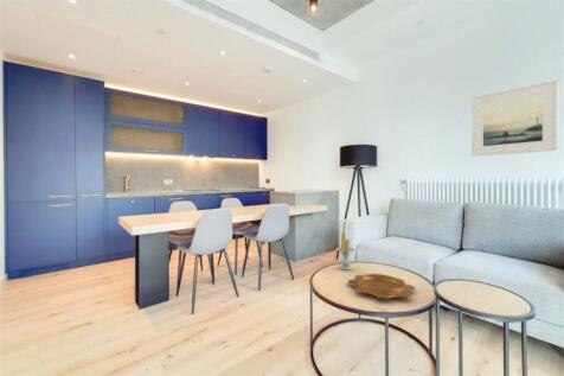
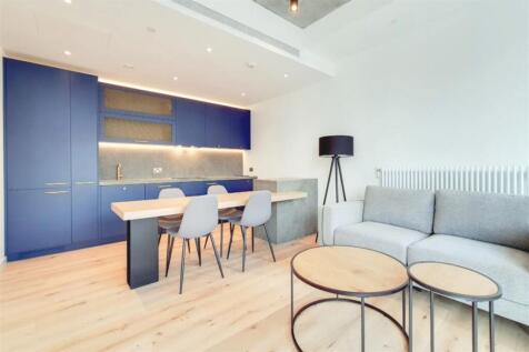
- decorative bowl [347,273,417,299]
- candle [335,231,357,272]
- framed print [470,77,559,158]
